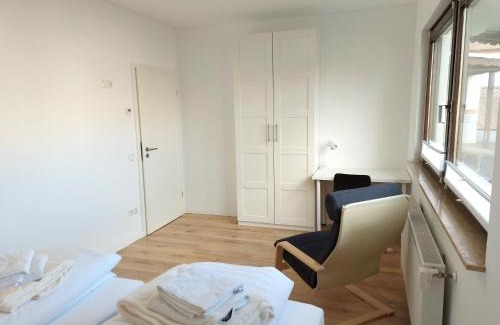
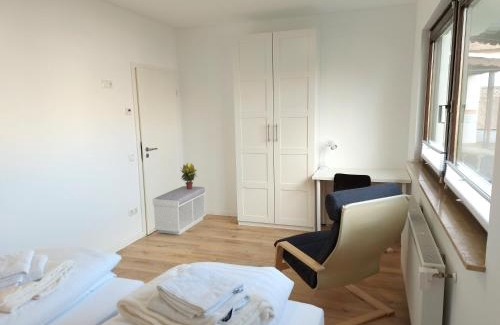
+ potted plant [179,162,198,189]
+ bench [152,185,207,236]
